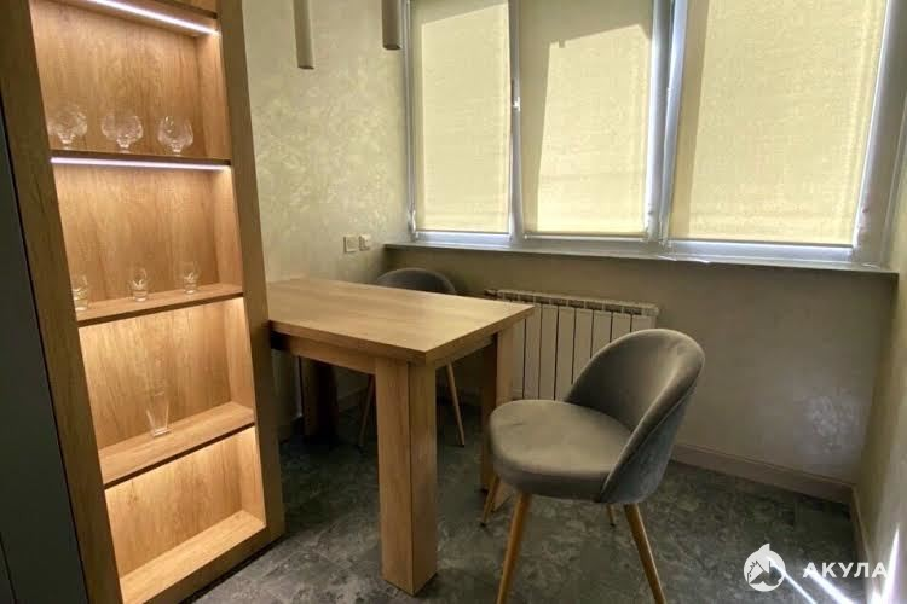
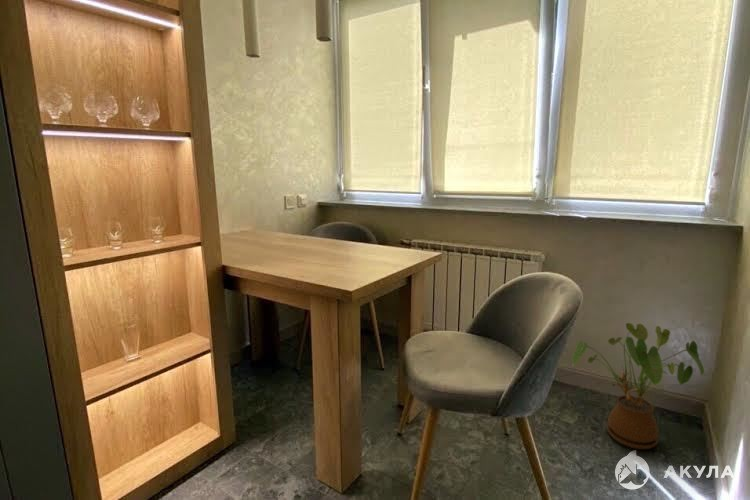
+ house plant [571,322,705,450]
